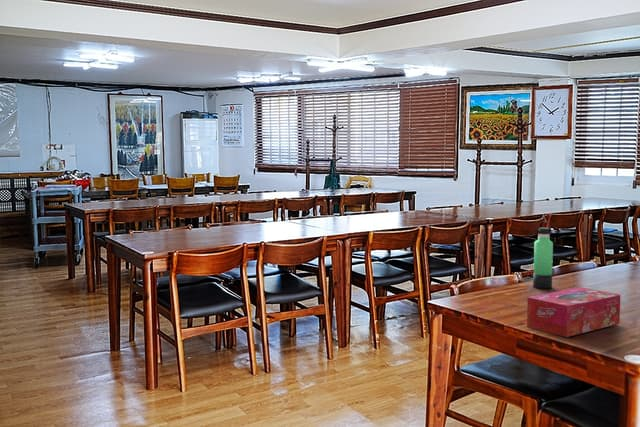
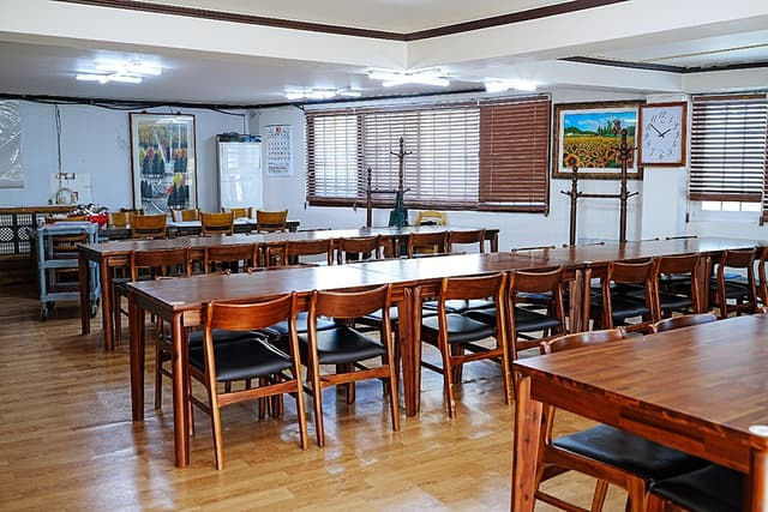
- thermos bottle [532,220,554,290]
- tissue box [526,286,622,338]
